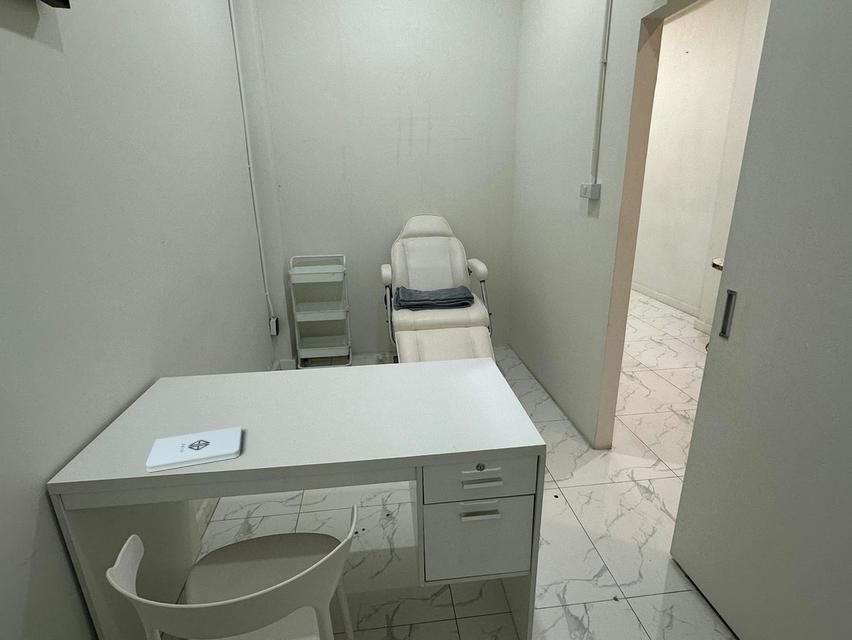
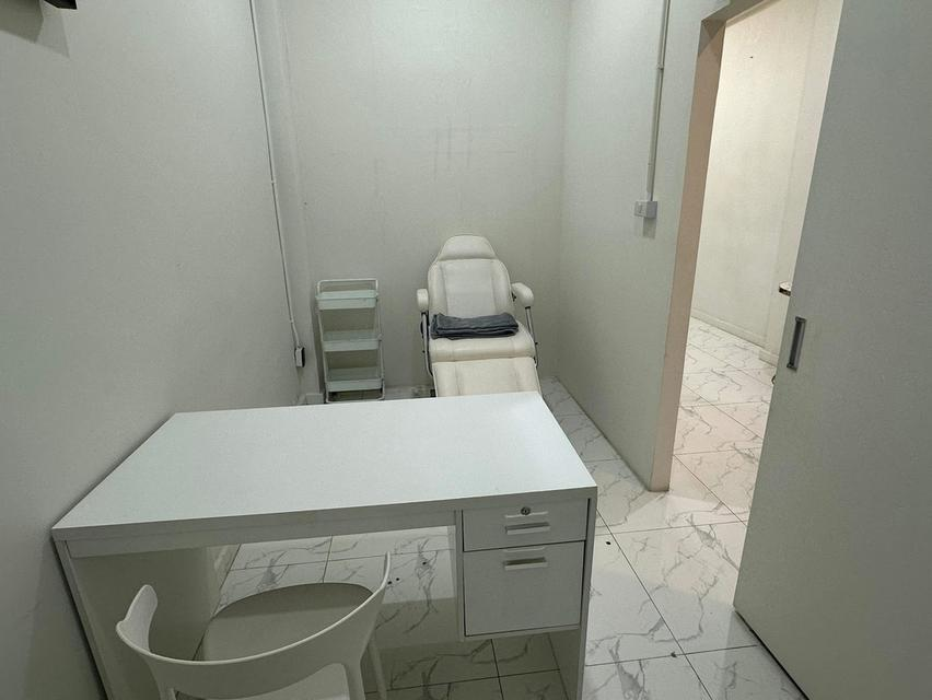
- notepad [145,425,243,473]
